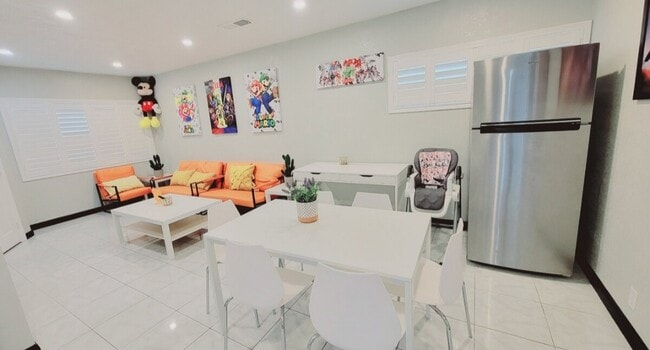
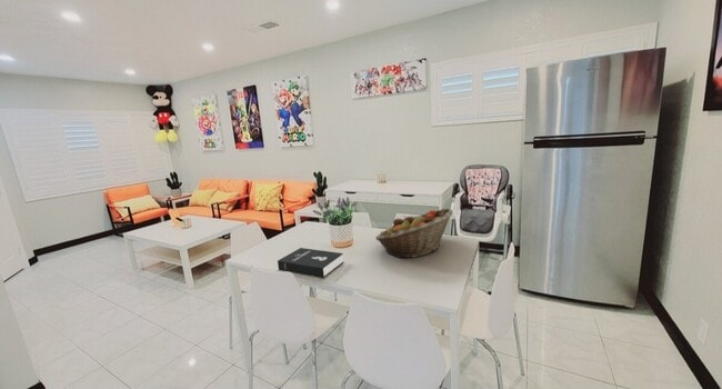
+ booklet [277,247,344,279]
+ fruit basket [374,208,454,259]
